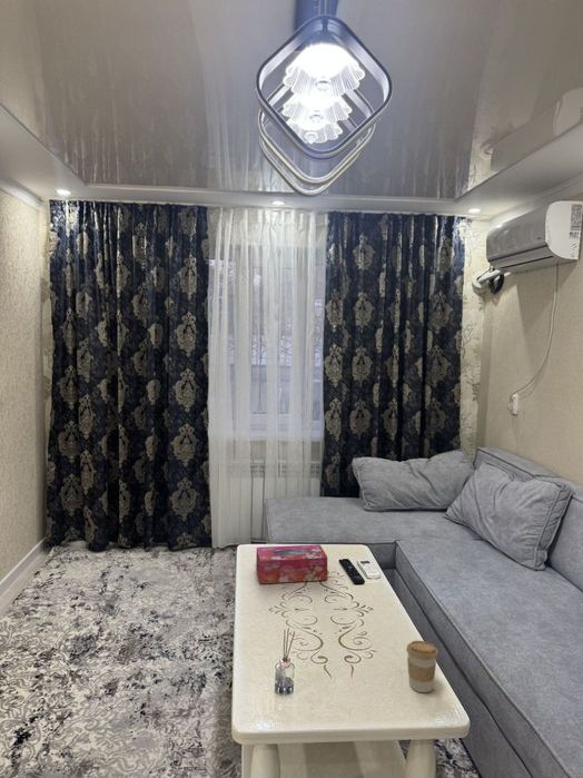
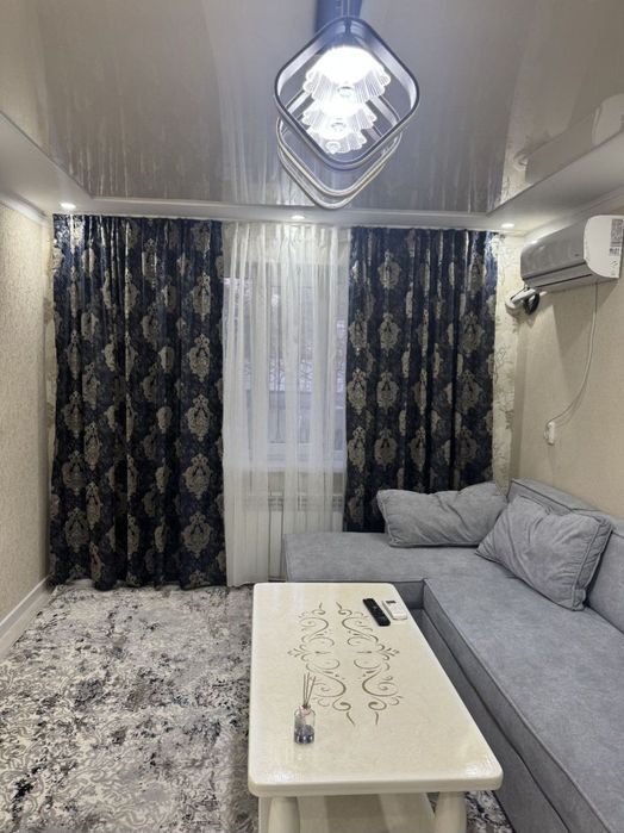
- coffee cup [405,640,439,693]
- tissue box [255,543,328,584]
